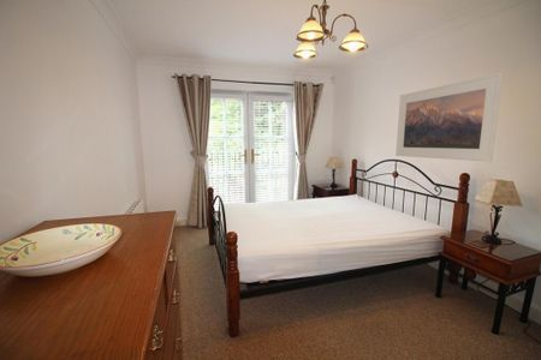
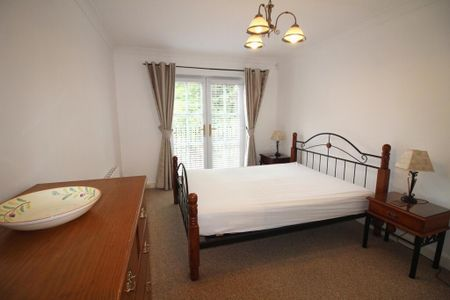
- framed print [394,72,504,163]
